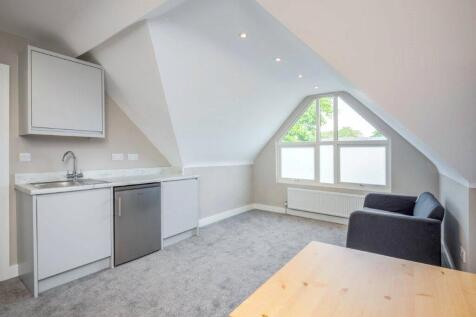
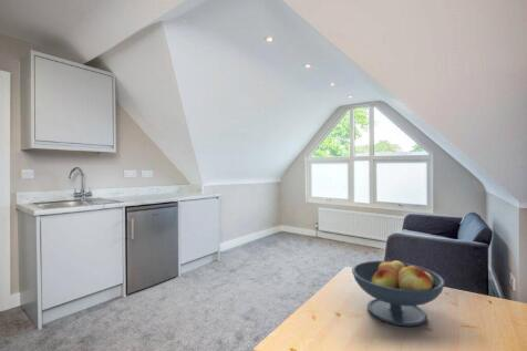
+ fruit bowl [351,257,446,327]
